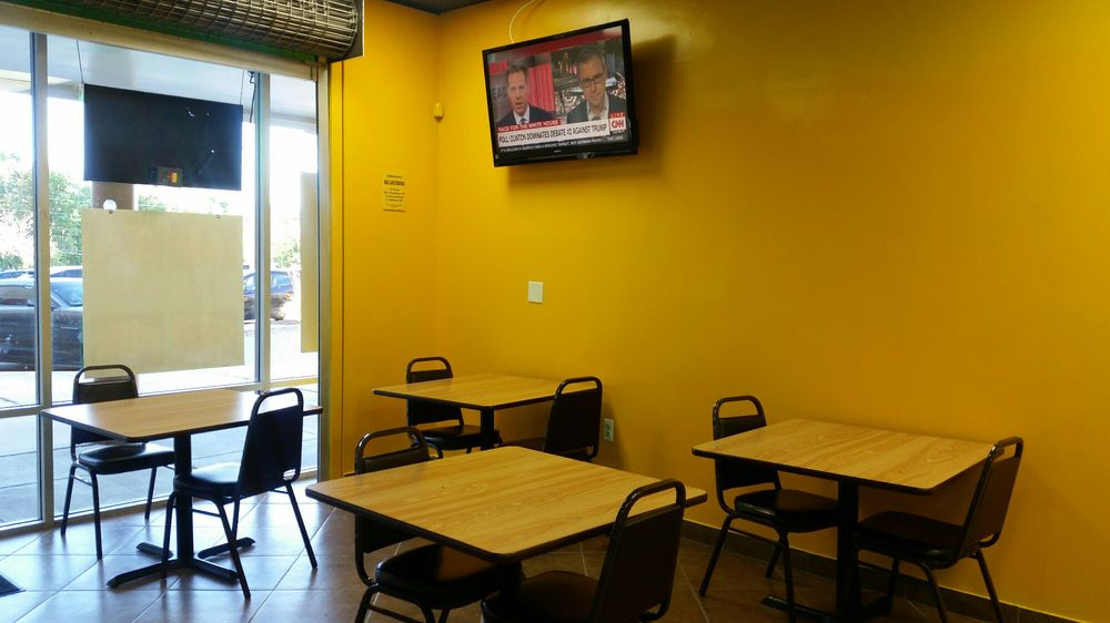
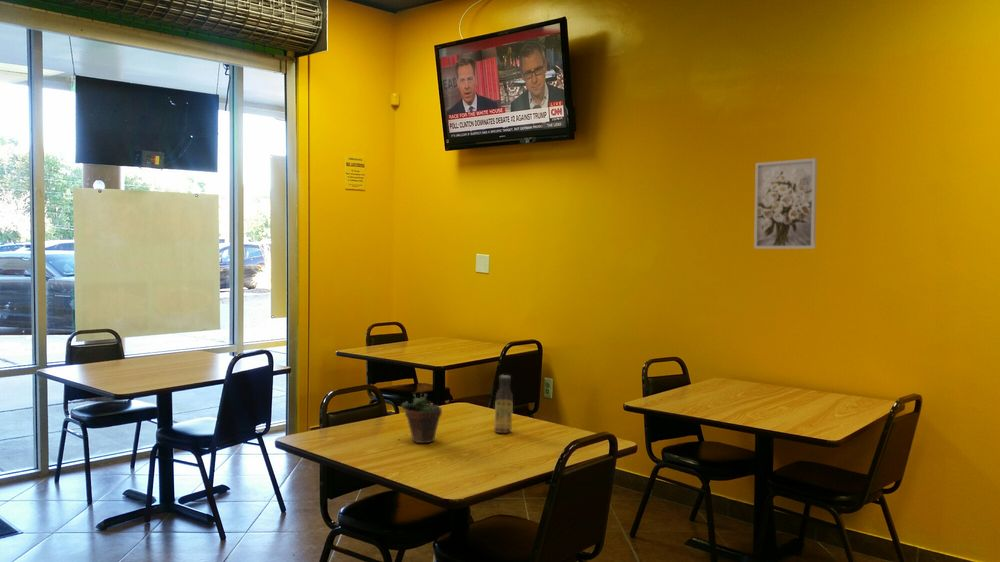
+ succulent plant [400,381,443,444]
+ wall art [753,157,818,250]
+ sauce bottle [493,374,514,434]
